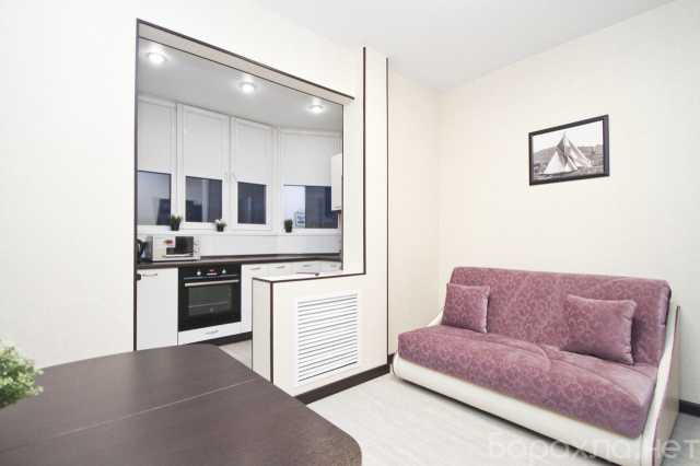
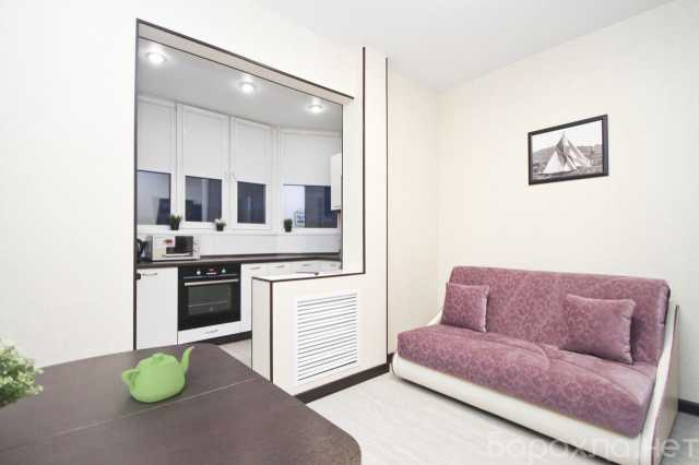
+ teapot [120,345,196,404]
